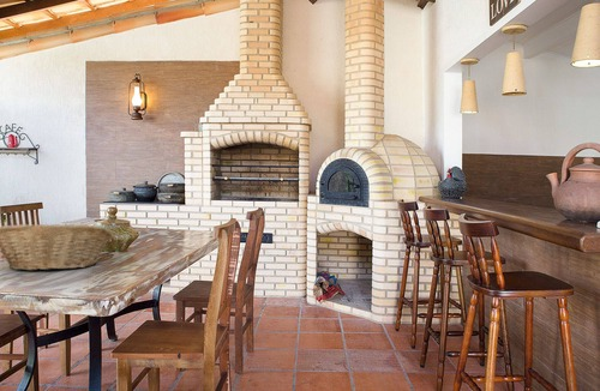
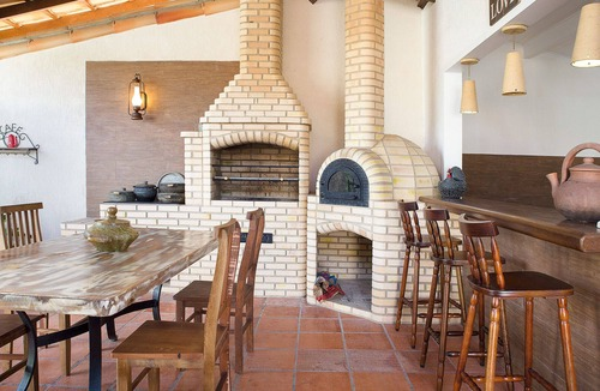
- fruit basket [0,223,113,272]
